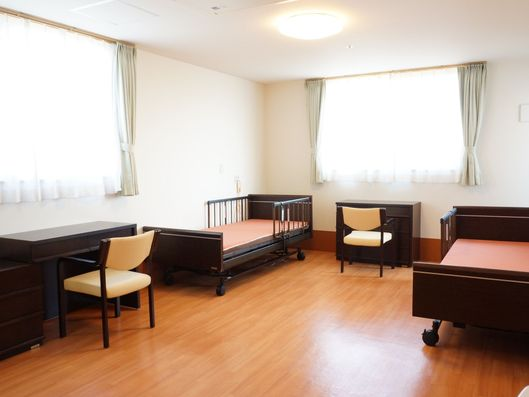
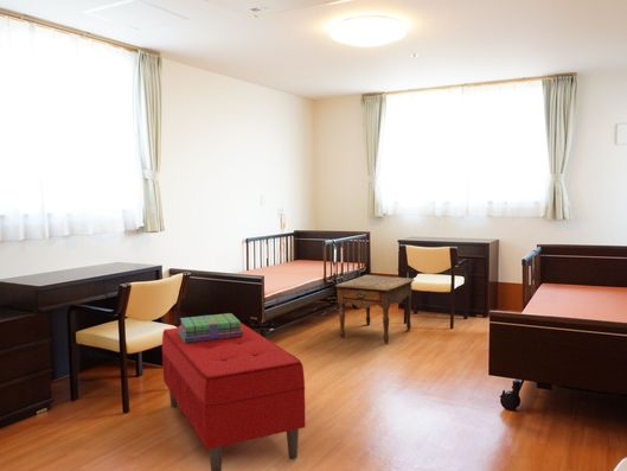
+ bench [161,322,306,471]
+ side table [334,274,415,345]
+ stack of books [177,312,243,343]
